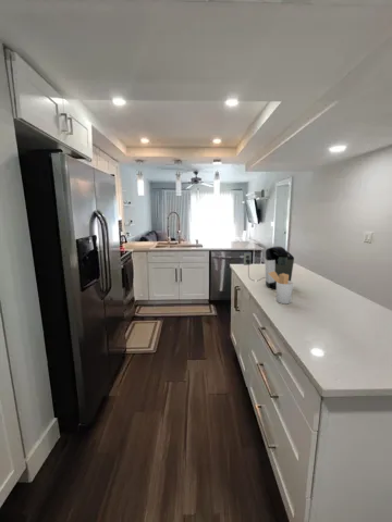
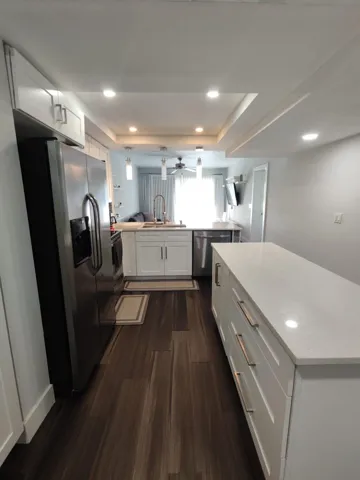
- utensil holder [268,271,294,304]
- coffee maker [243,246,295,290]
